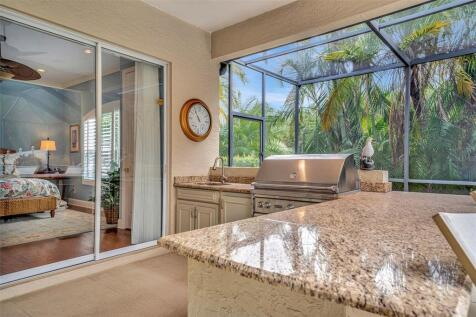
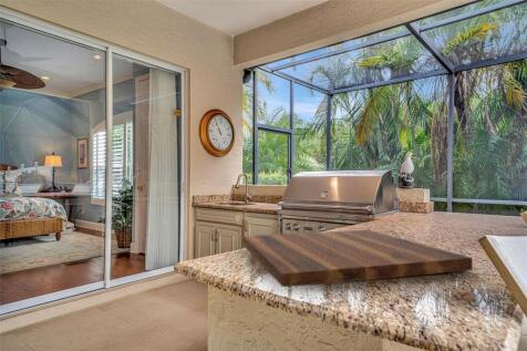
+ cutting board [241,229,474,288]
